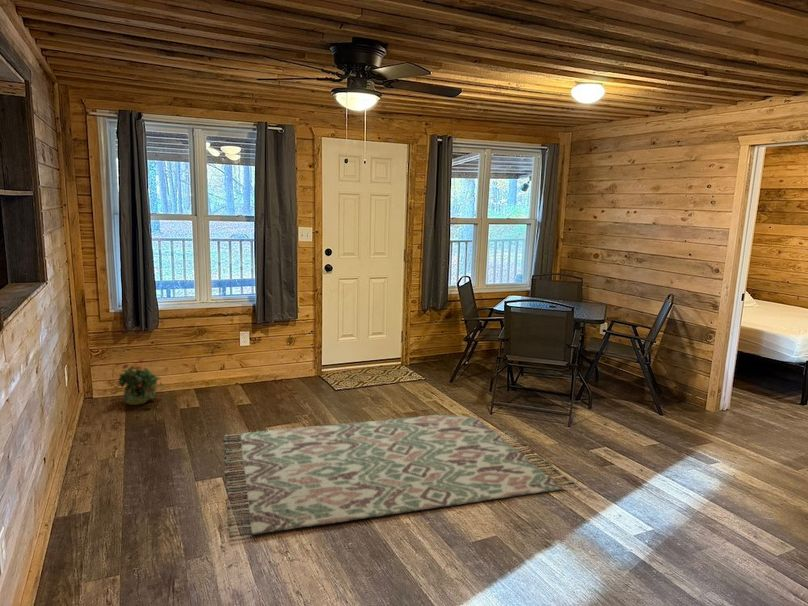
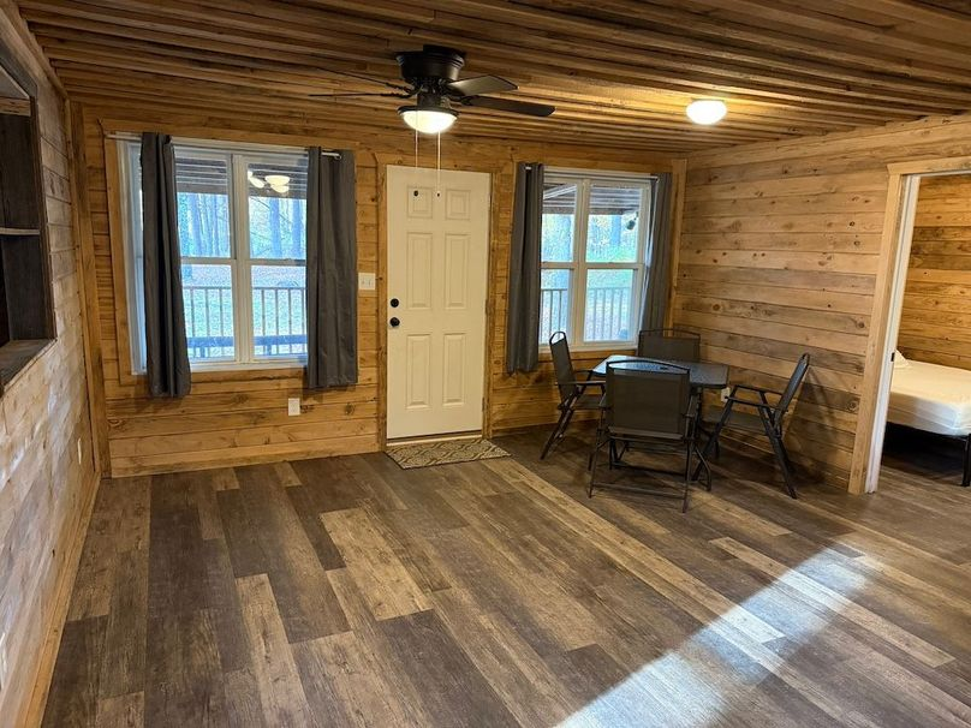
- potted plant [117,358,164,406]
- rug [223,413,581,538]
